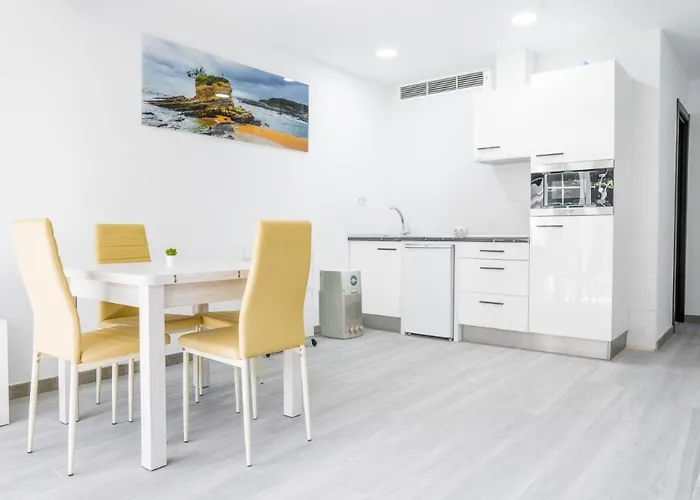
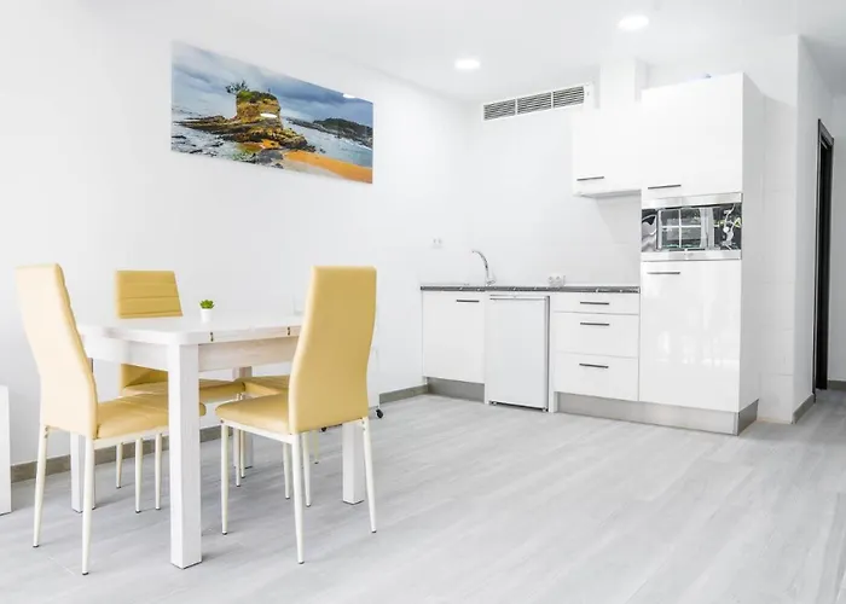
- air purifier [318,268,365,340]
